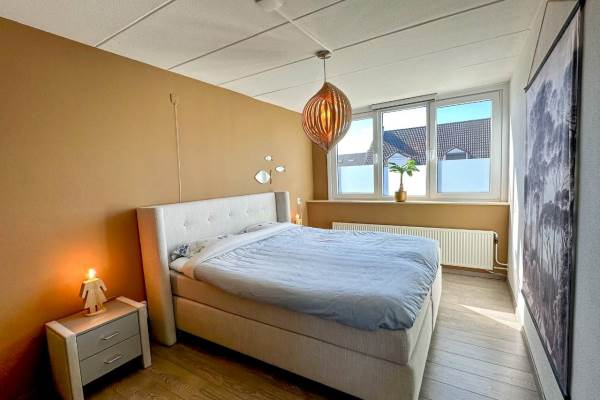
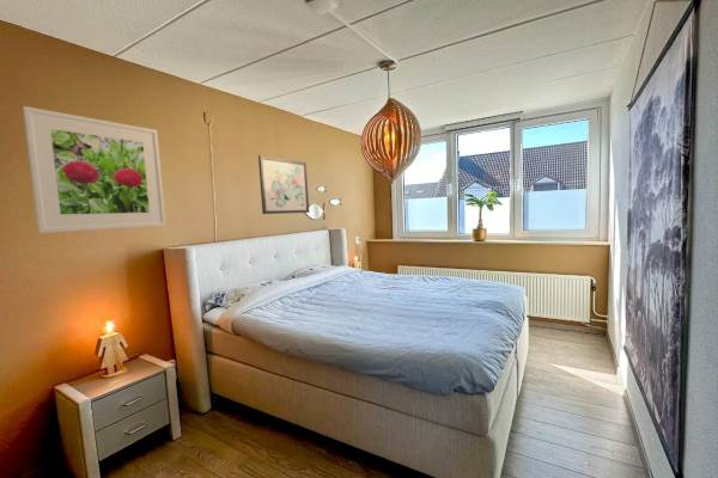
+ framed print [22,105,168,234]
+ wall art [257,154,310,215]
